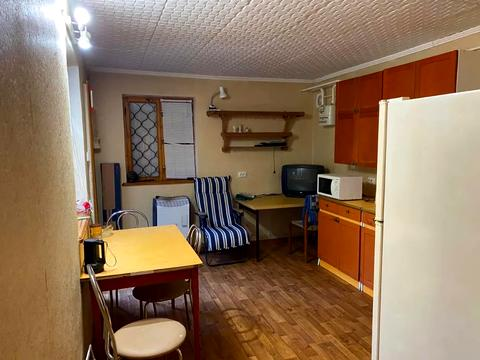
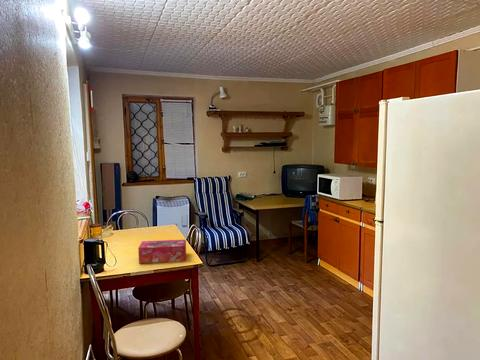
+ tissue box [137,239,187,264]
